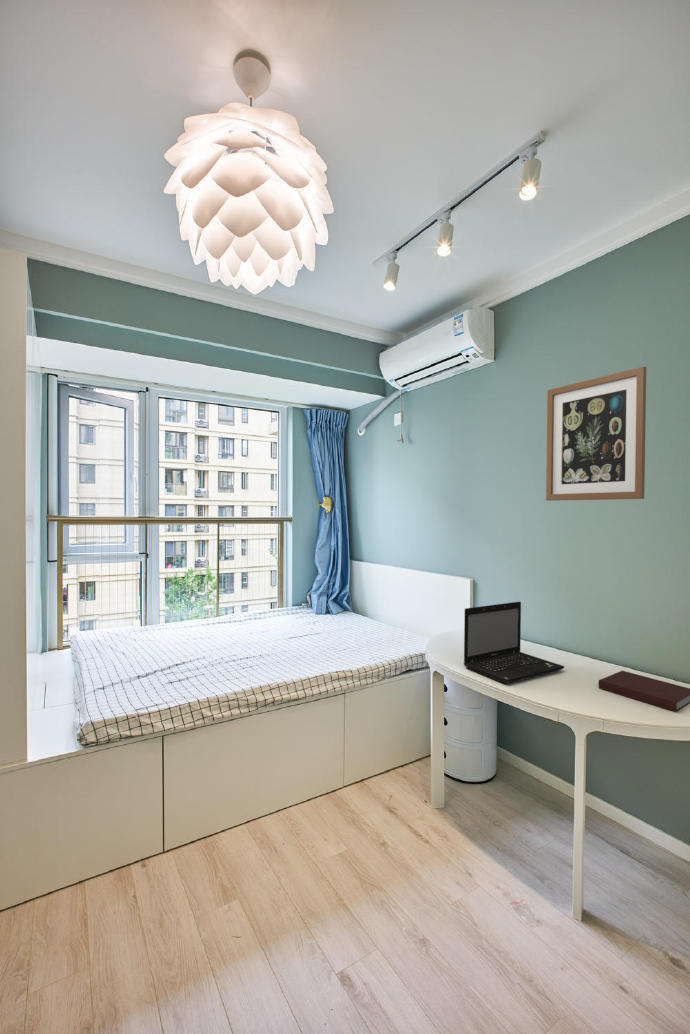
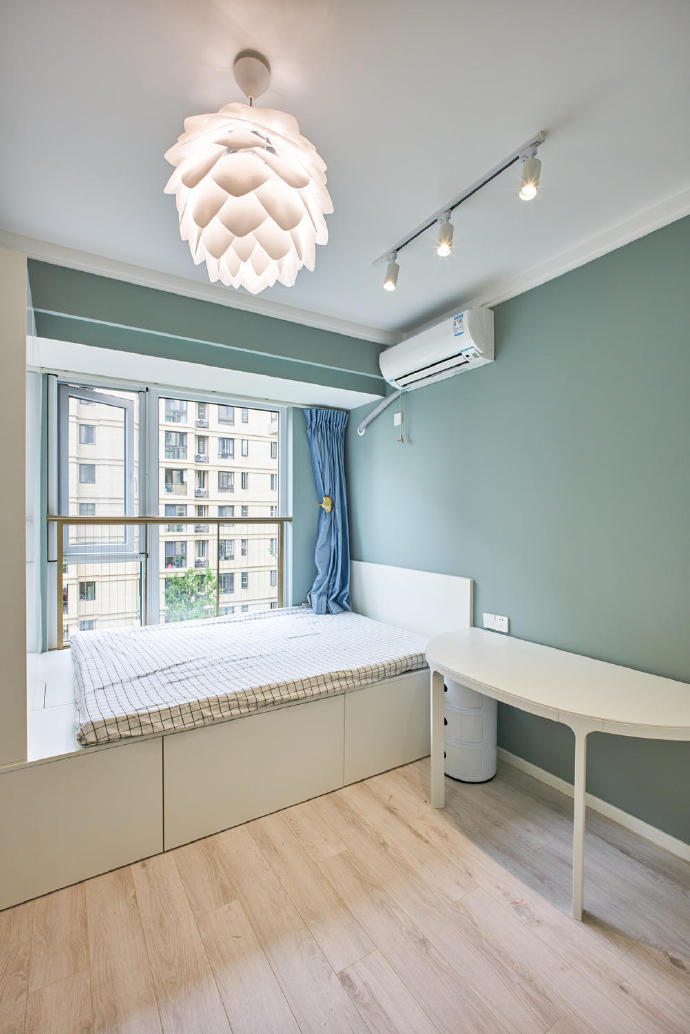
- wall art [545,366,647,502]
- laptop [463,601,565,685]
- notebook [597,670,690,713]
